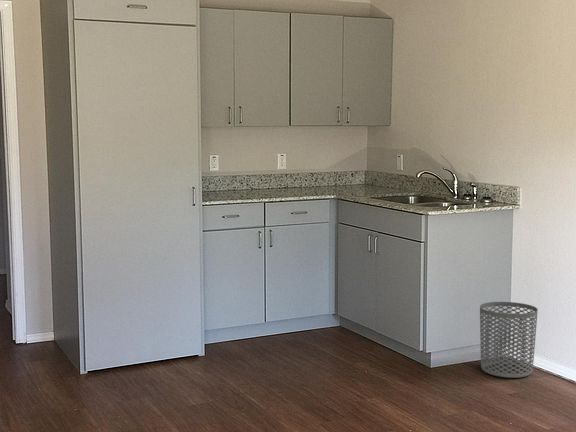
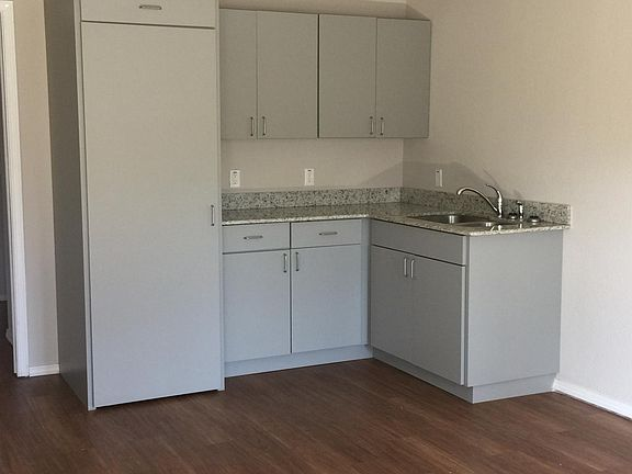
- waste bin [479,301,539,379]
